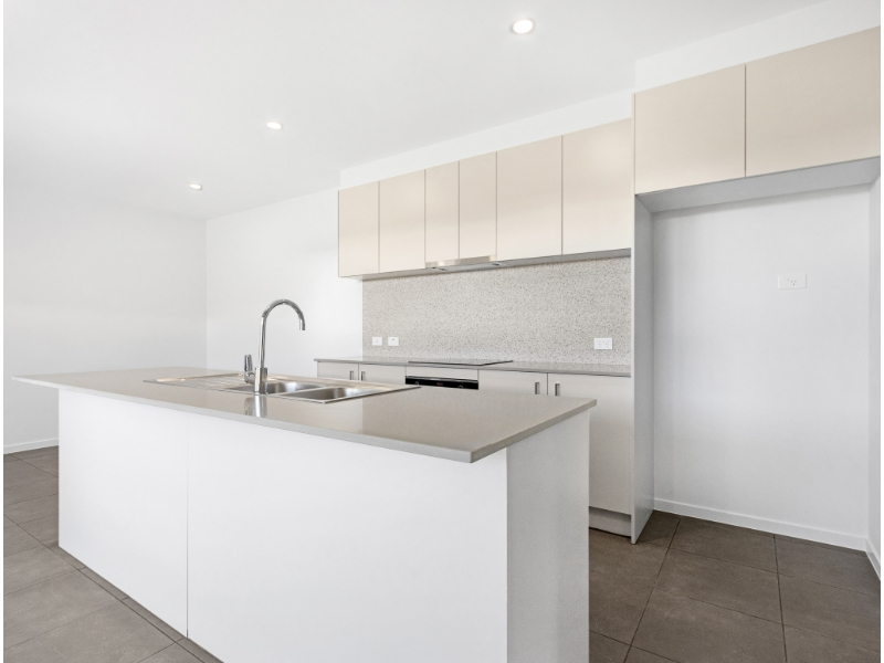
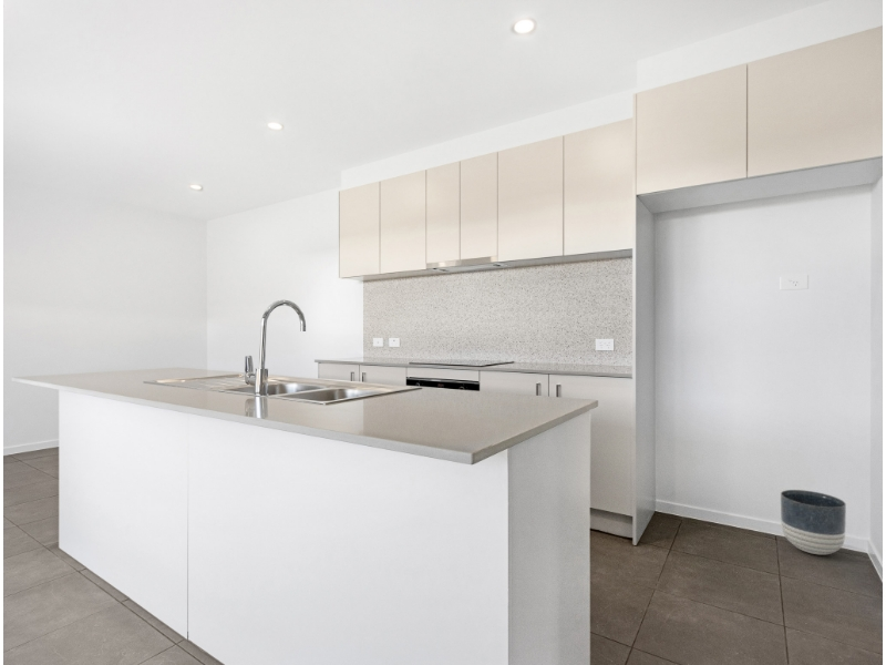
+ planter [780,489,847,555]
